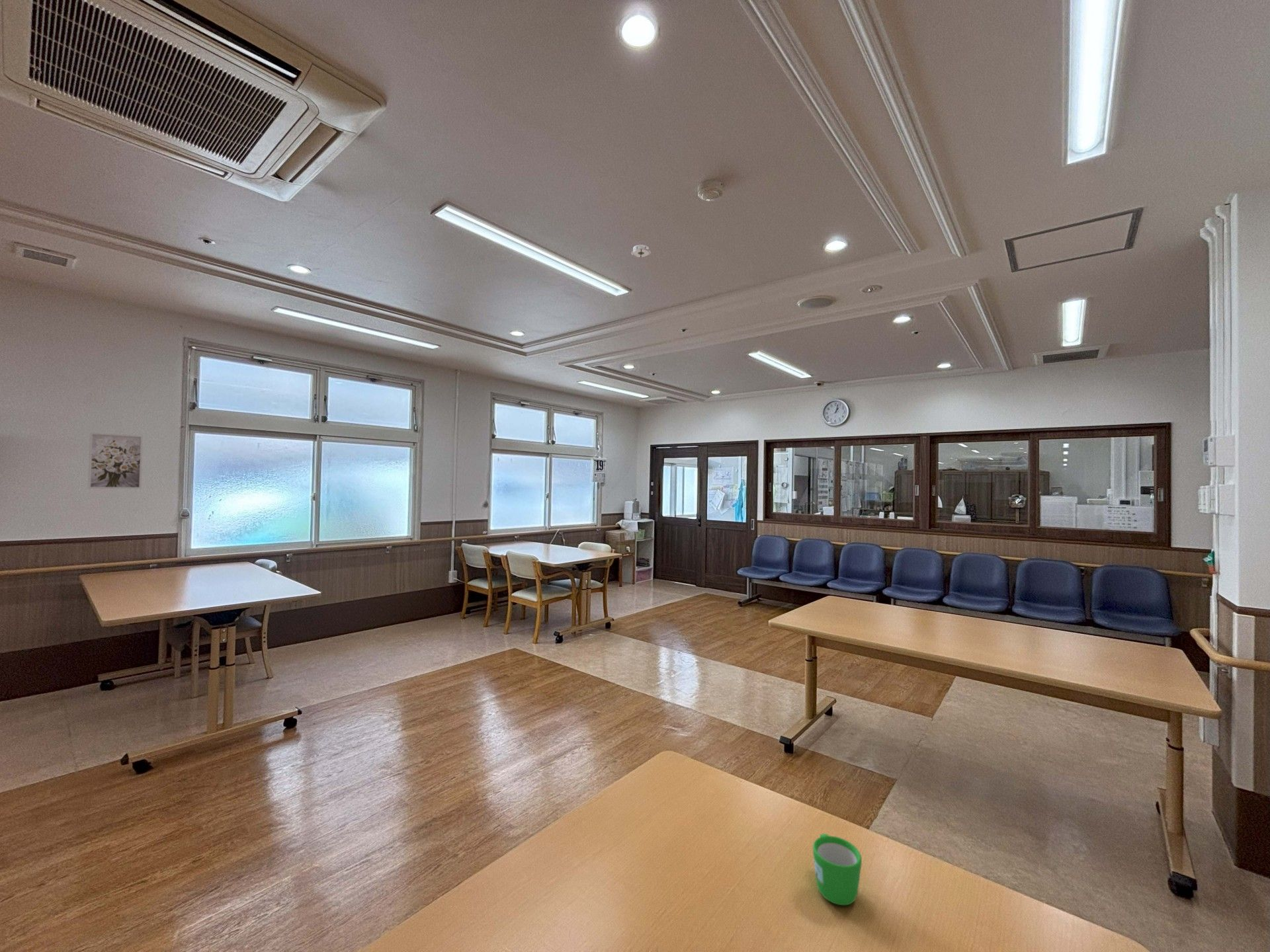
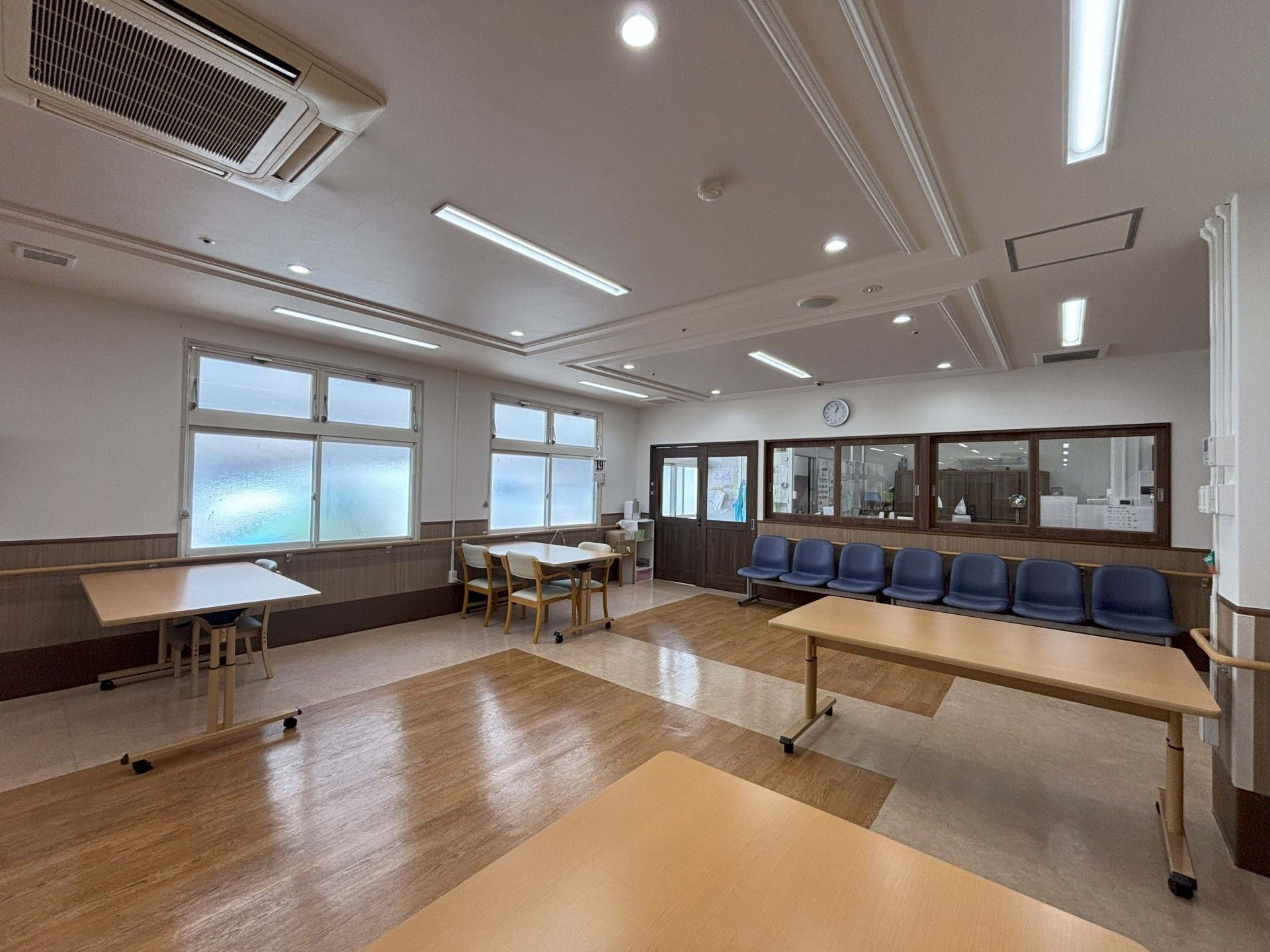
- smoke detector [630,244,652,258]
- wall art [87,432,144,489]
- mug [812,833,863,906]
